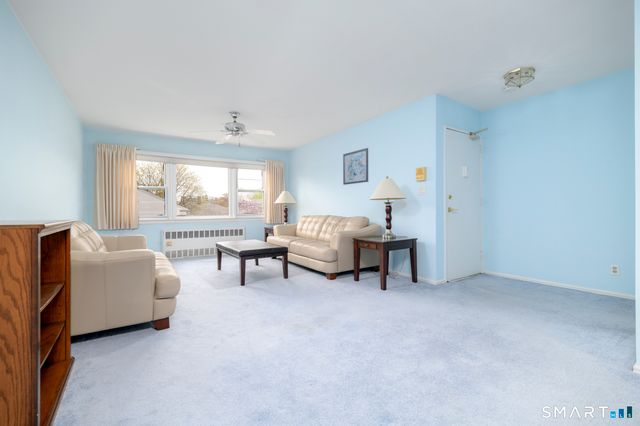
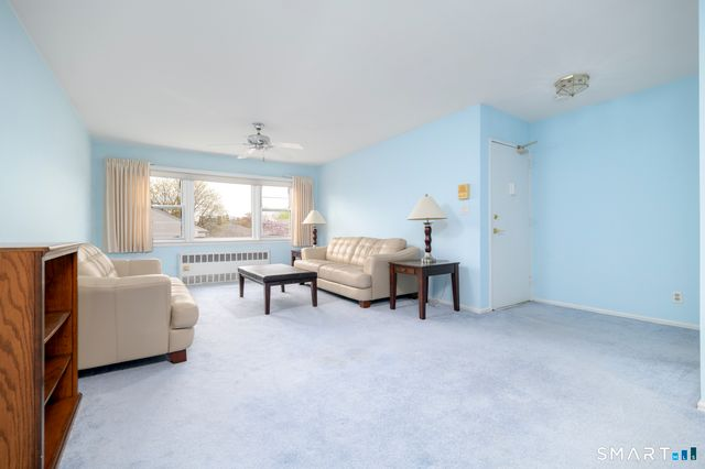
- wall art [342,147,369,186]
